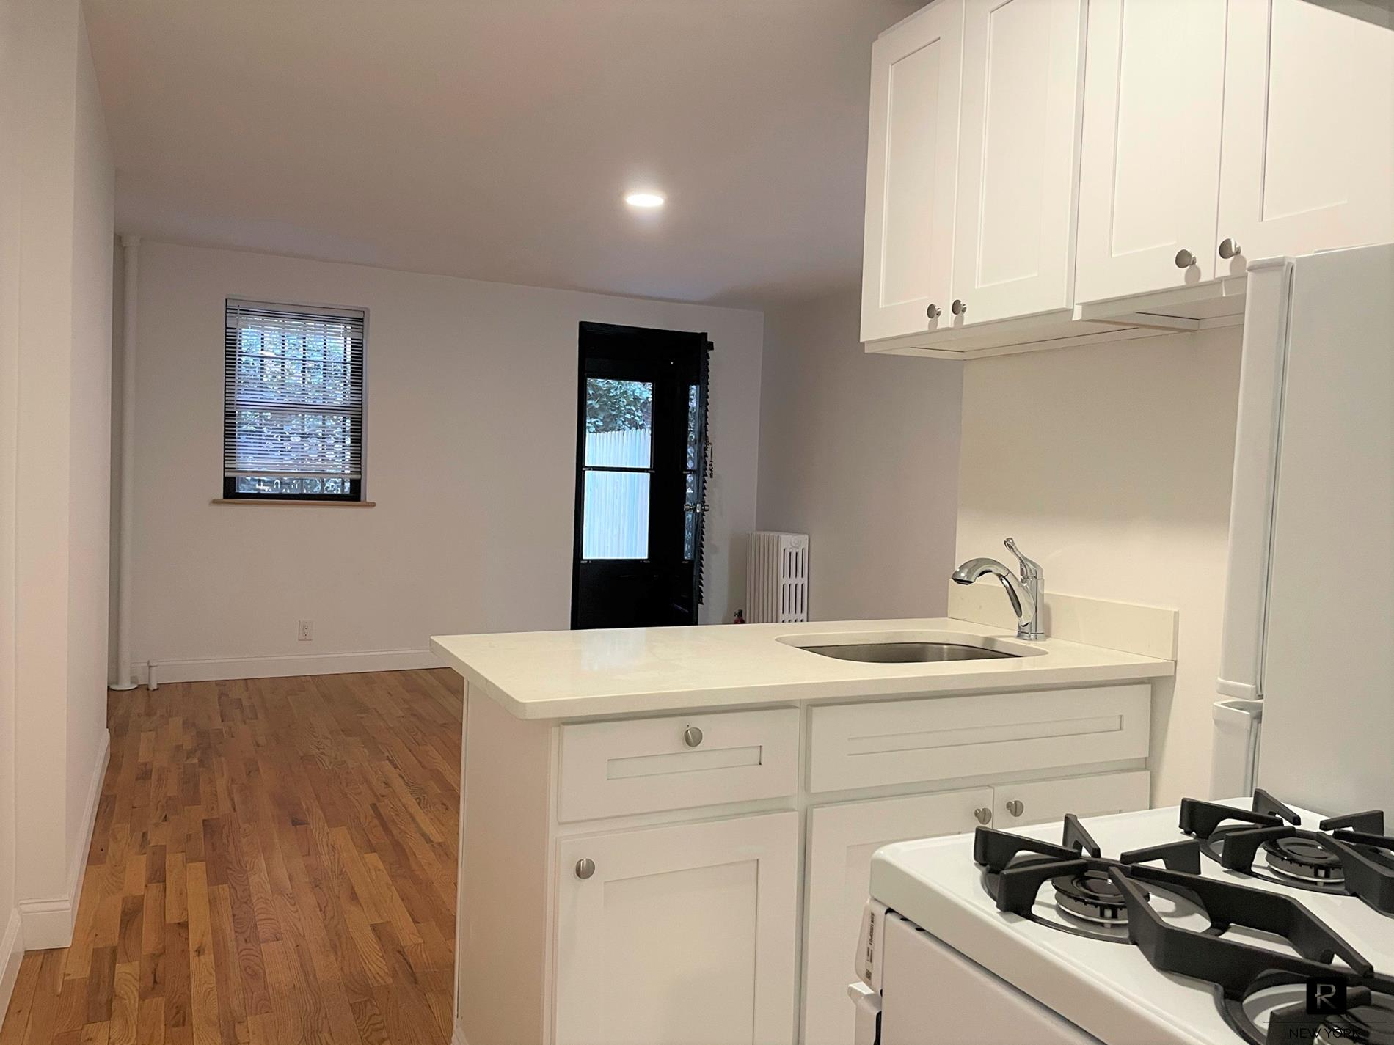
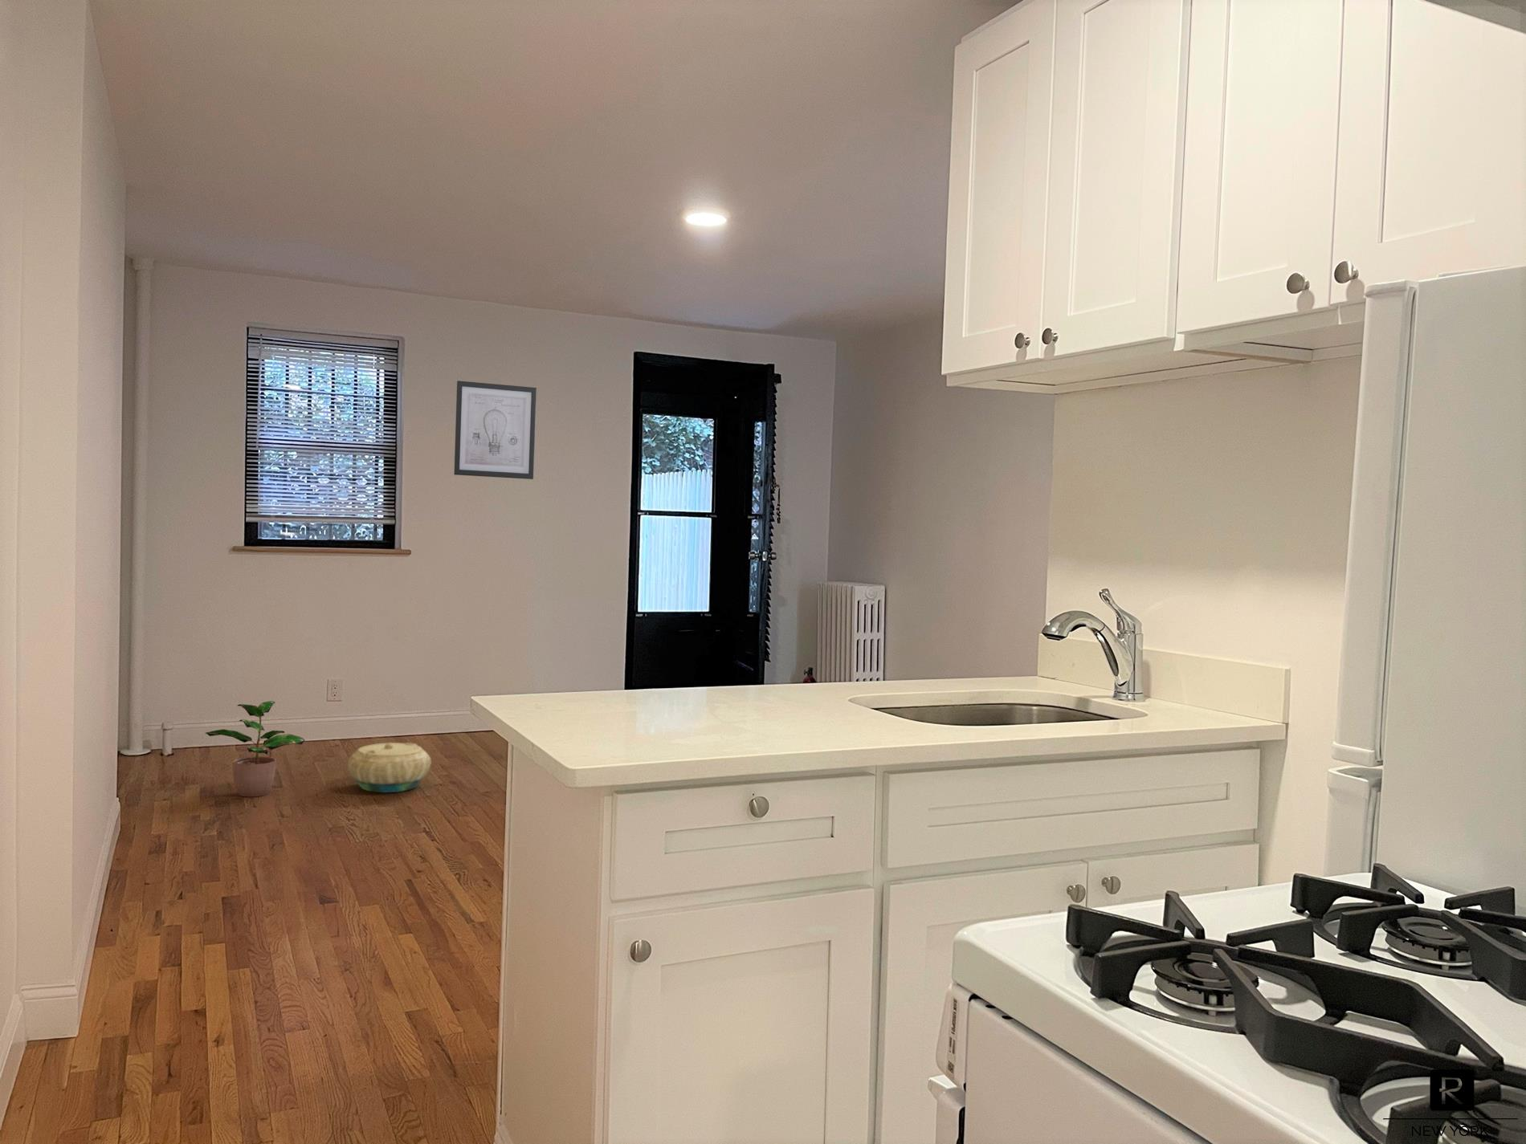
+ wall art [453,381,537,481]
+ potted plant [204,701,305,797]
+ basket [347,741,433,793]
